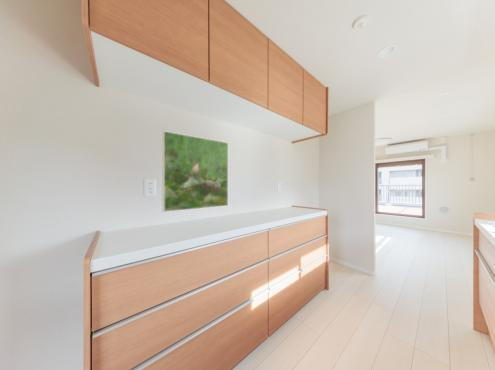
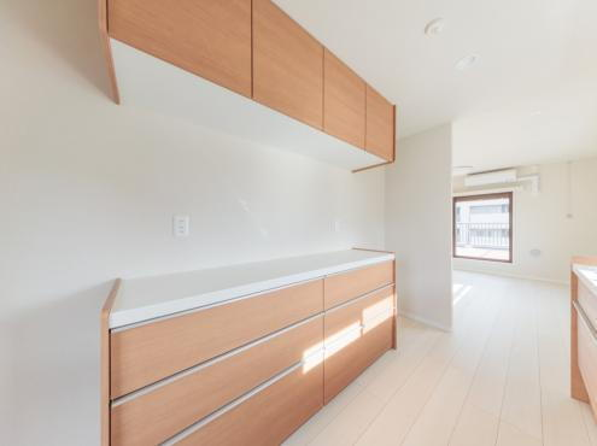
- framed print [161,130,229,213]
